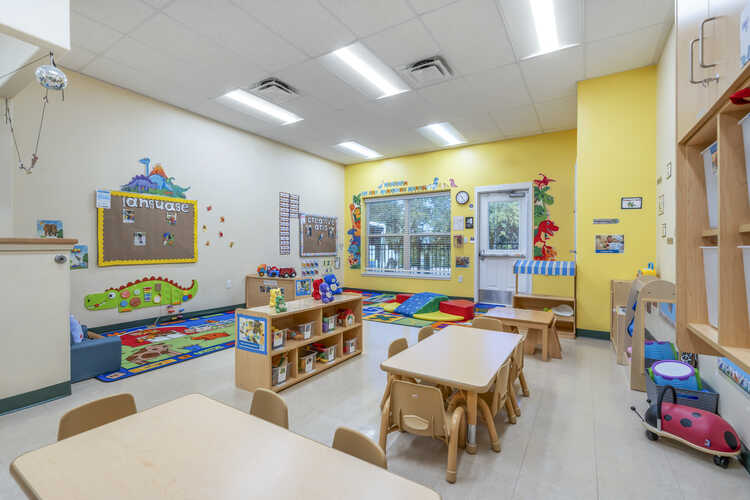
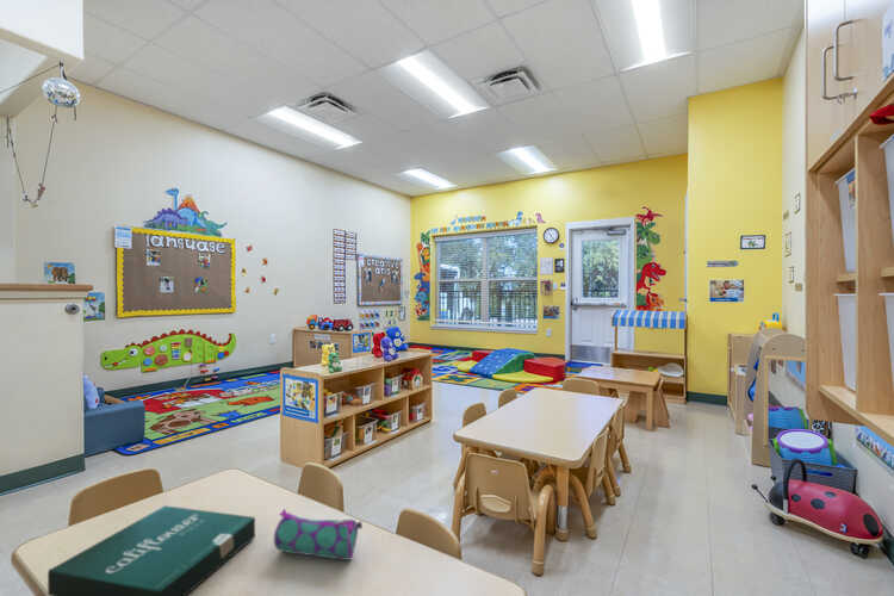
+ pizza box [46,504,256,596]
+ pencil case [273,509,364,561]
